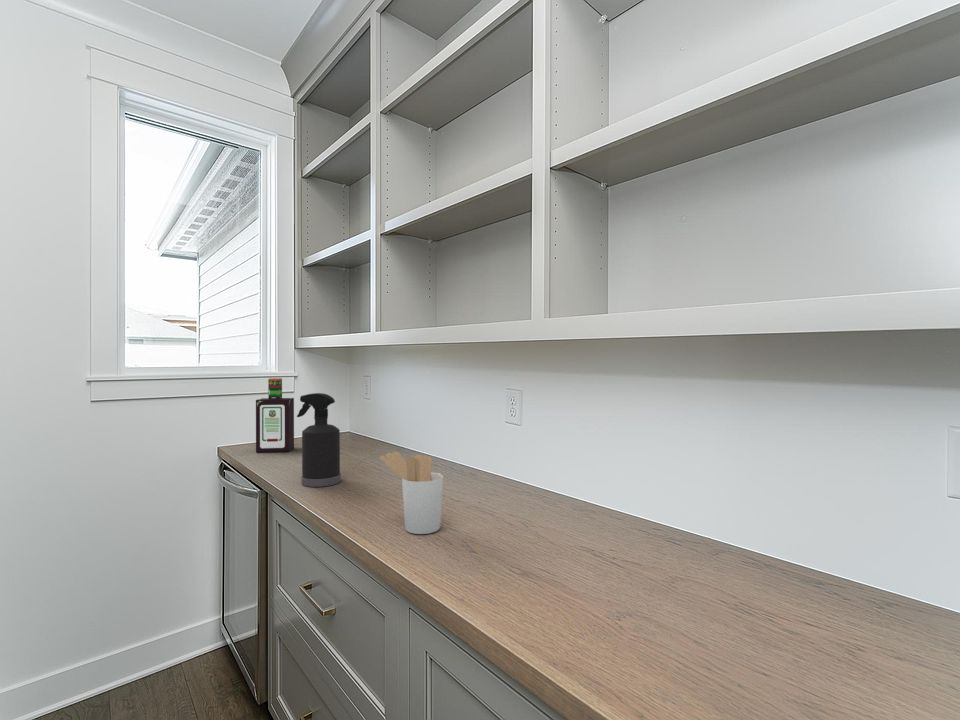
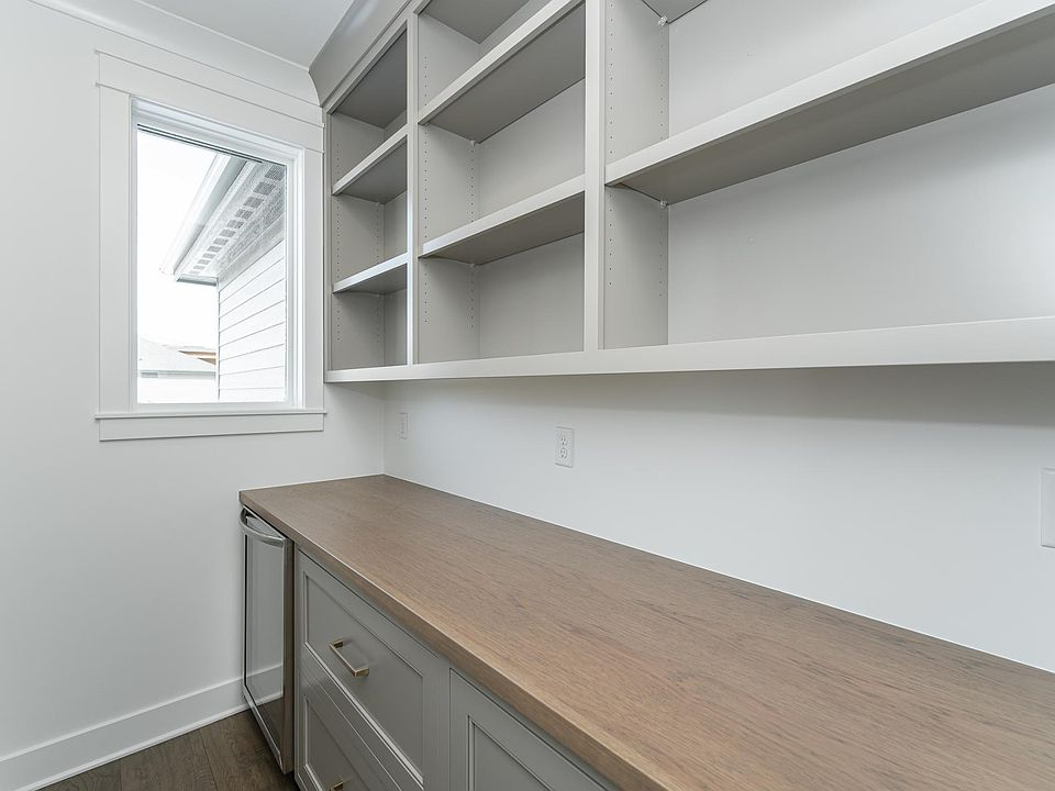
- spray bottle [296,392,342,488]
- utensil holder [379,451,444,535]
- bottle [255,377,295,453]
